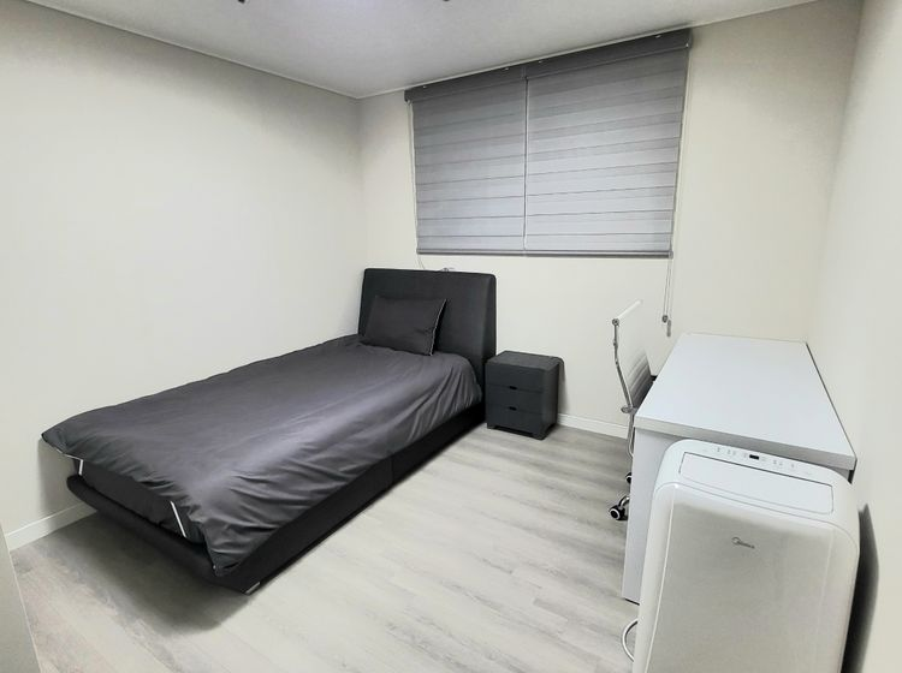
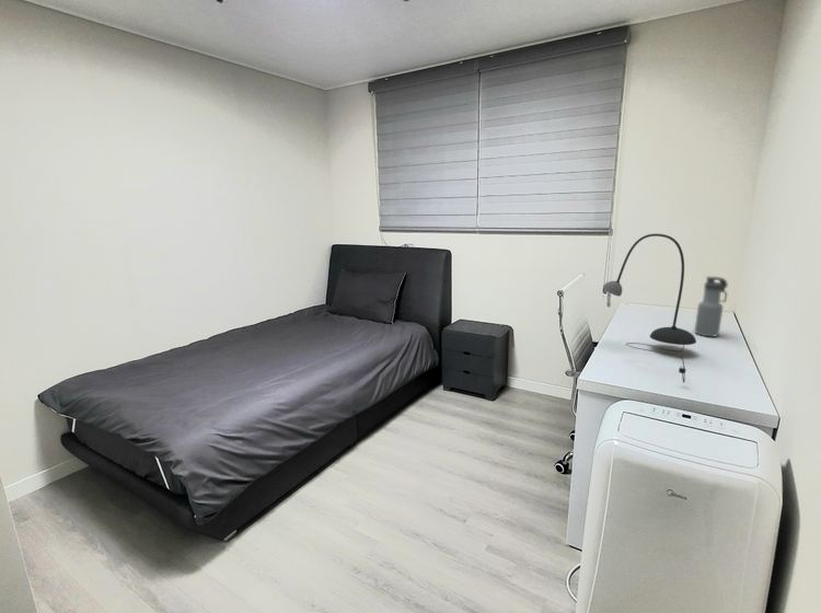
+ water bottle [694,276,729,338]
+ desk lamp [602,233,697,384]
